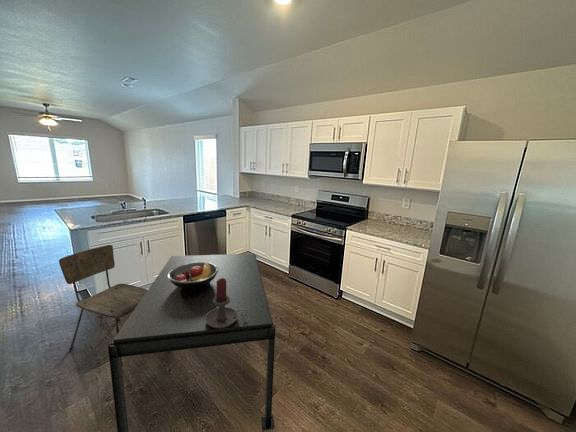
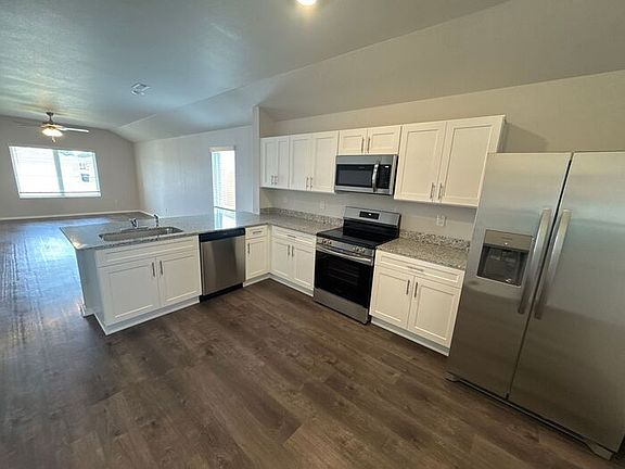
- fruit bowl [167,262,218,289]
- dining table [107,253,276,432]
- dining chair [58,244,148,367]
- candle holder [205,278,247,328]
